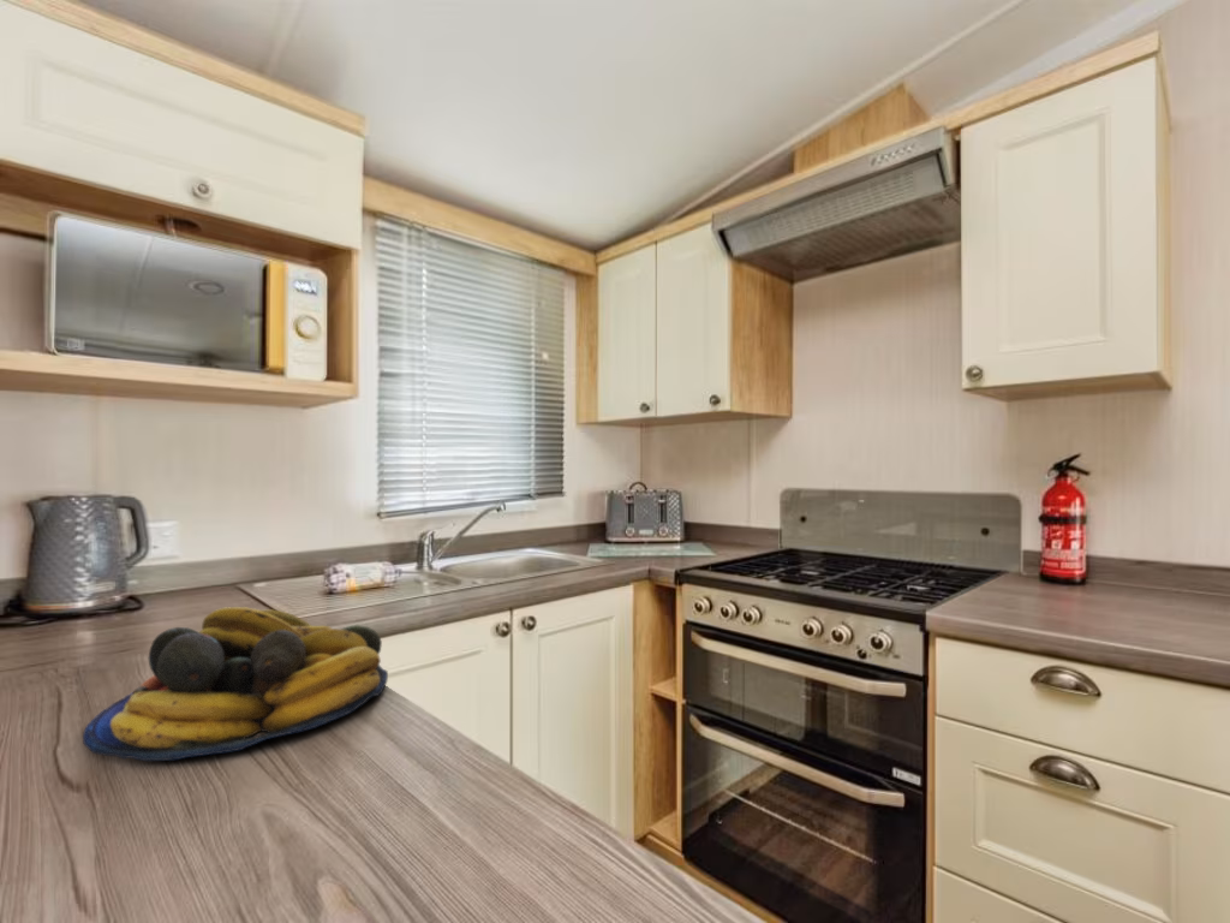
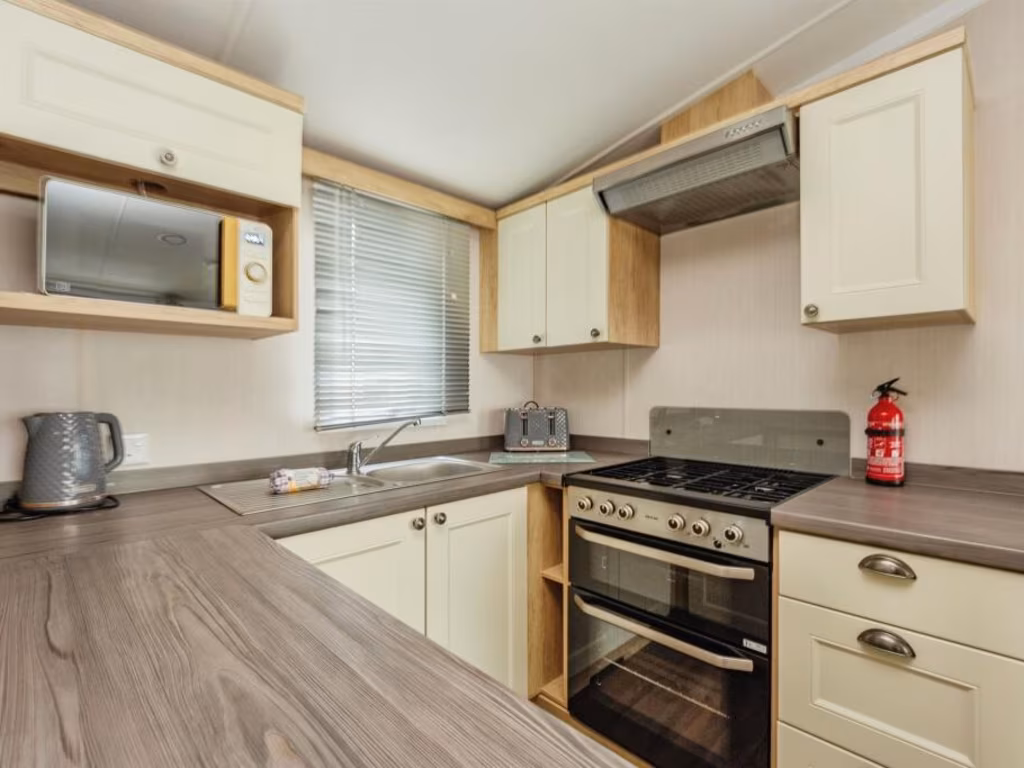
- fruit bowl [82,606,389,762]
